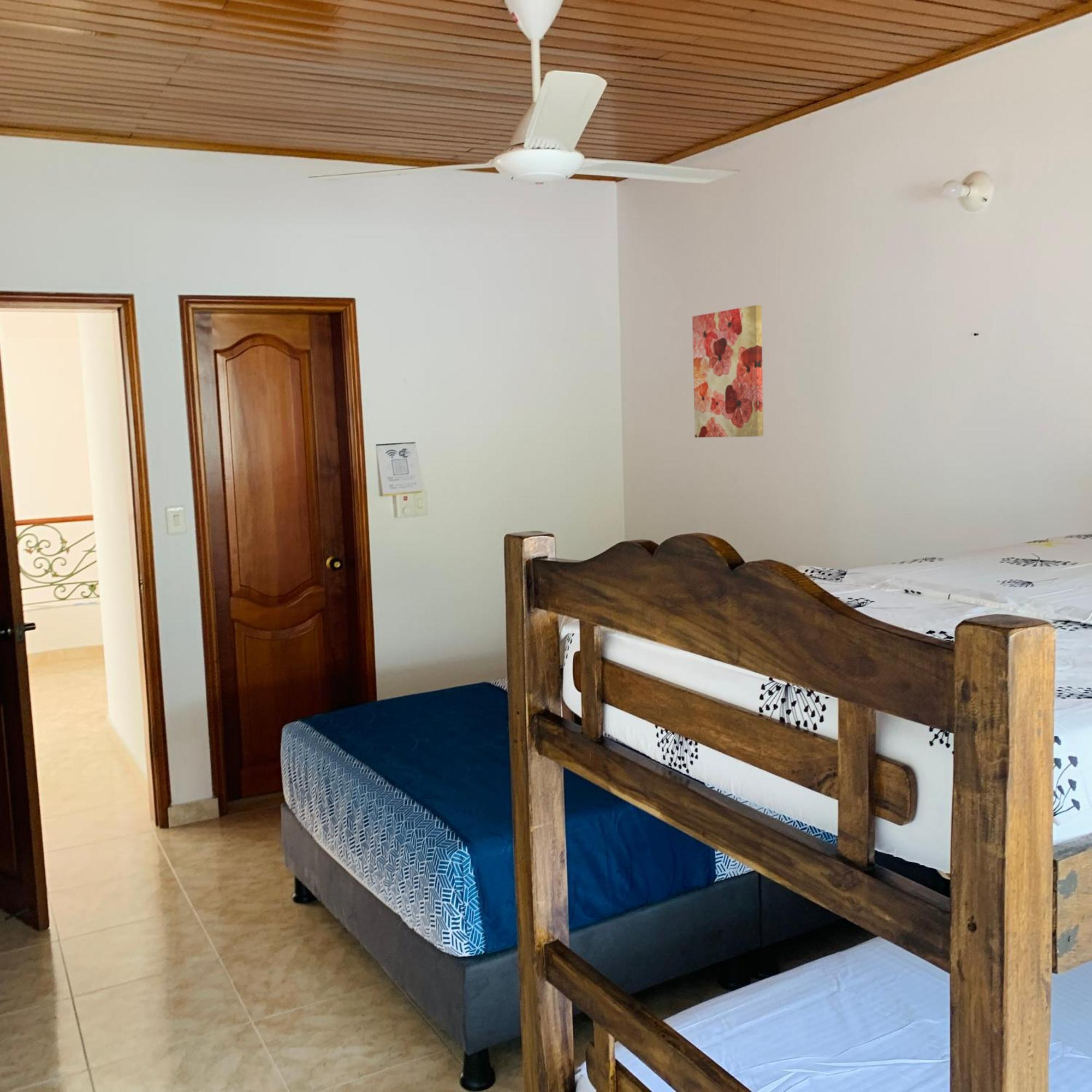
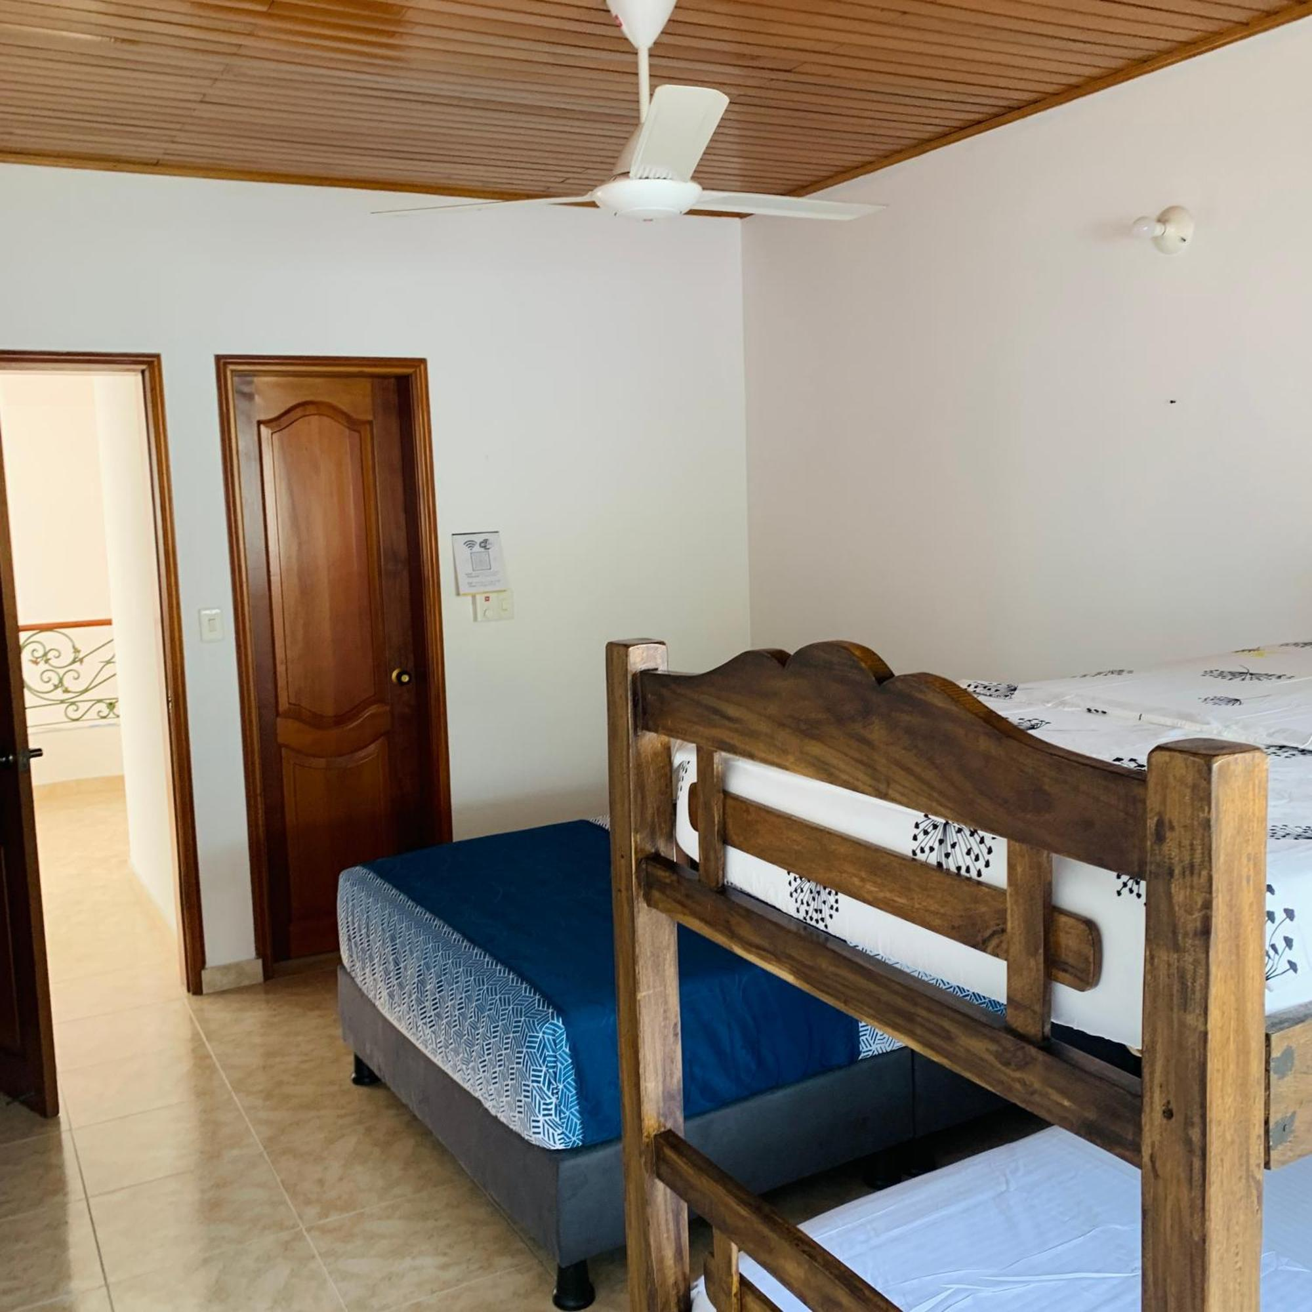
- wall art [692,305,764,438]
